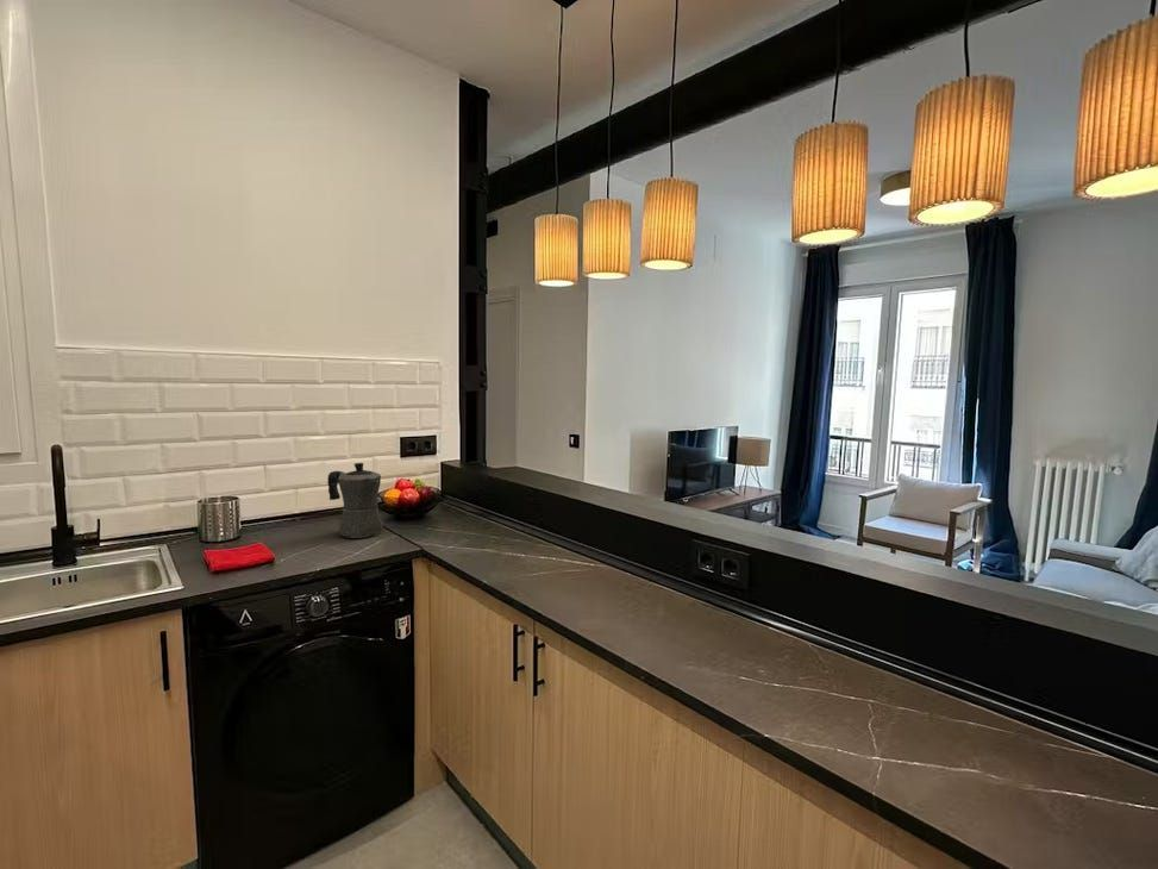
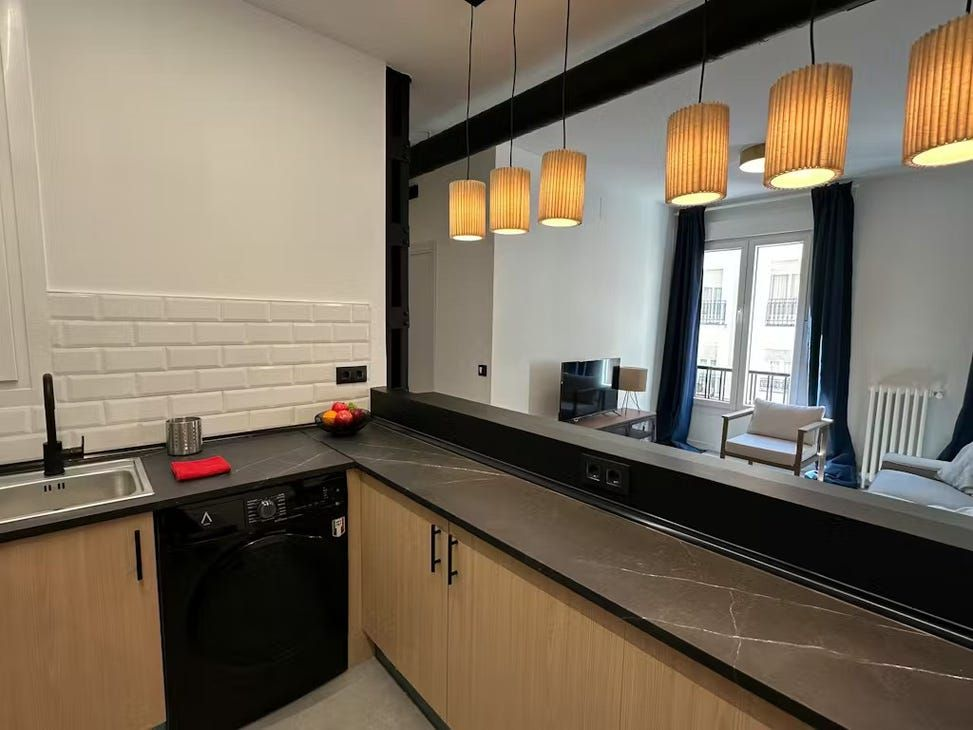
- moka pot [326,462,384,539]
